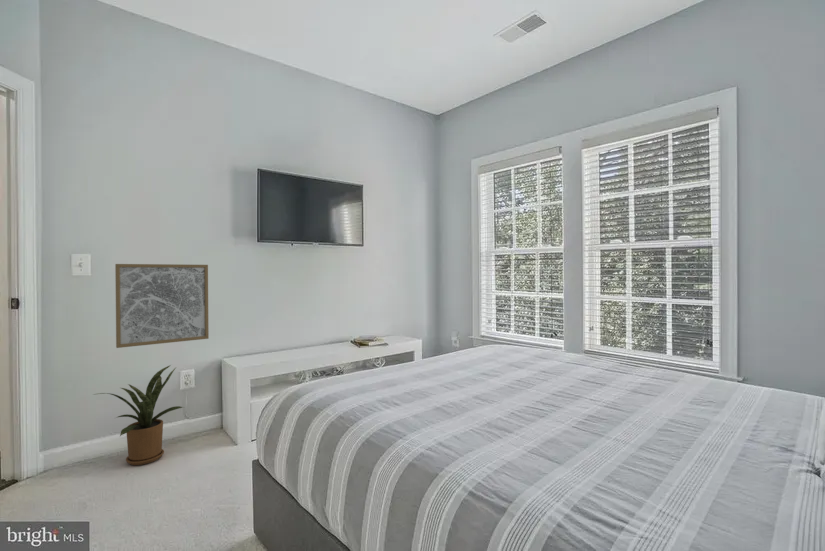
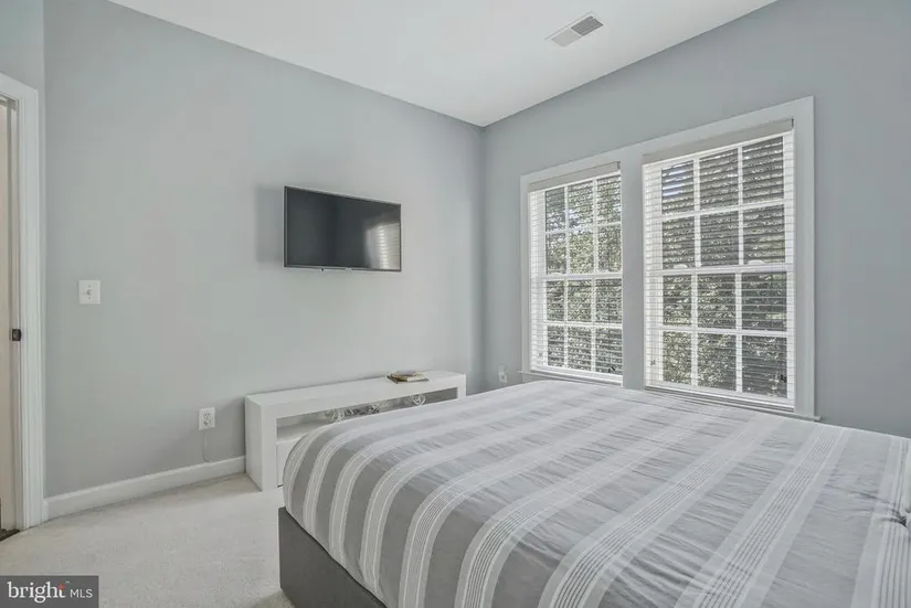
- wall art [114,263,210,349]
- house plant [92,364,185,466]
